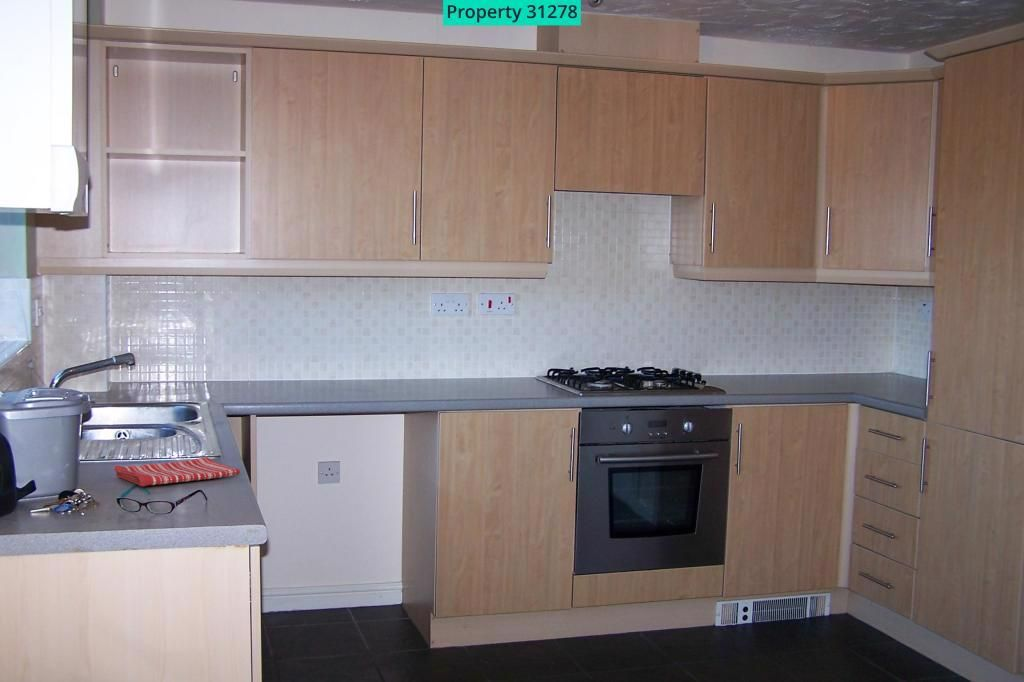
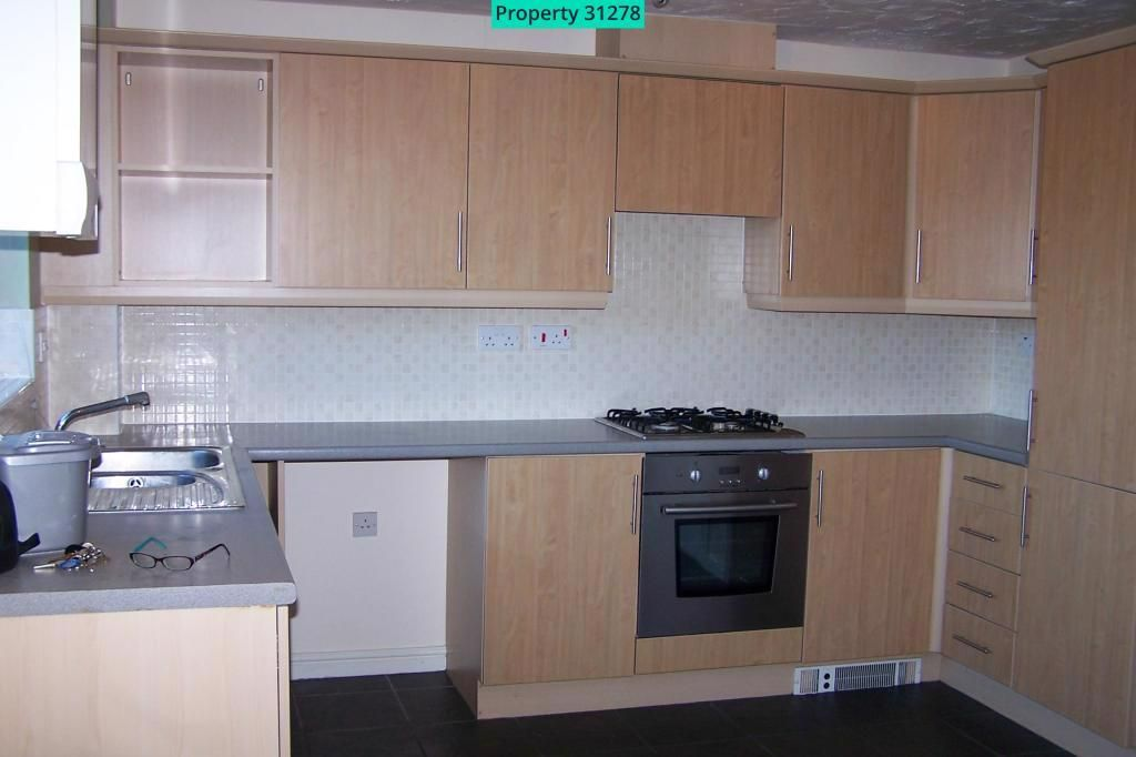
- dish towel [113,456,241,487]
